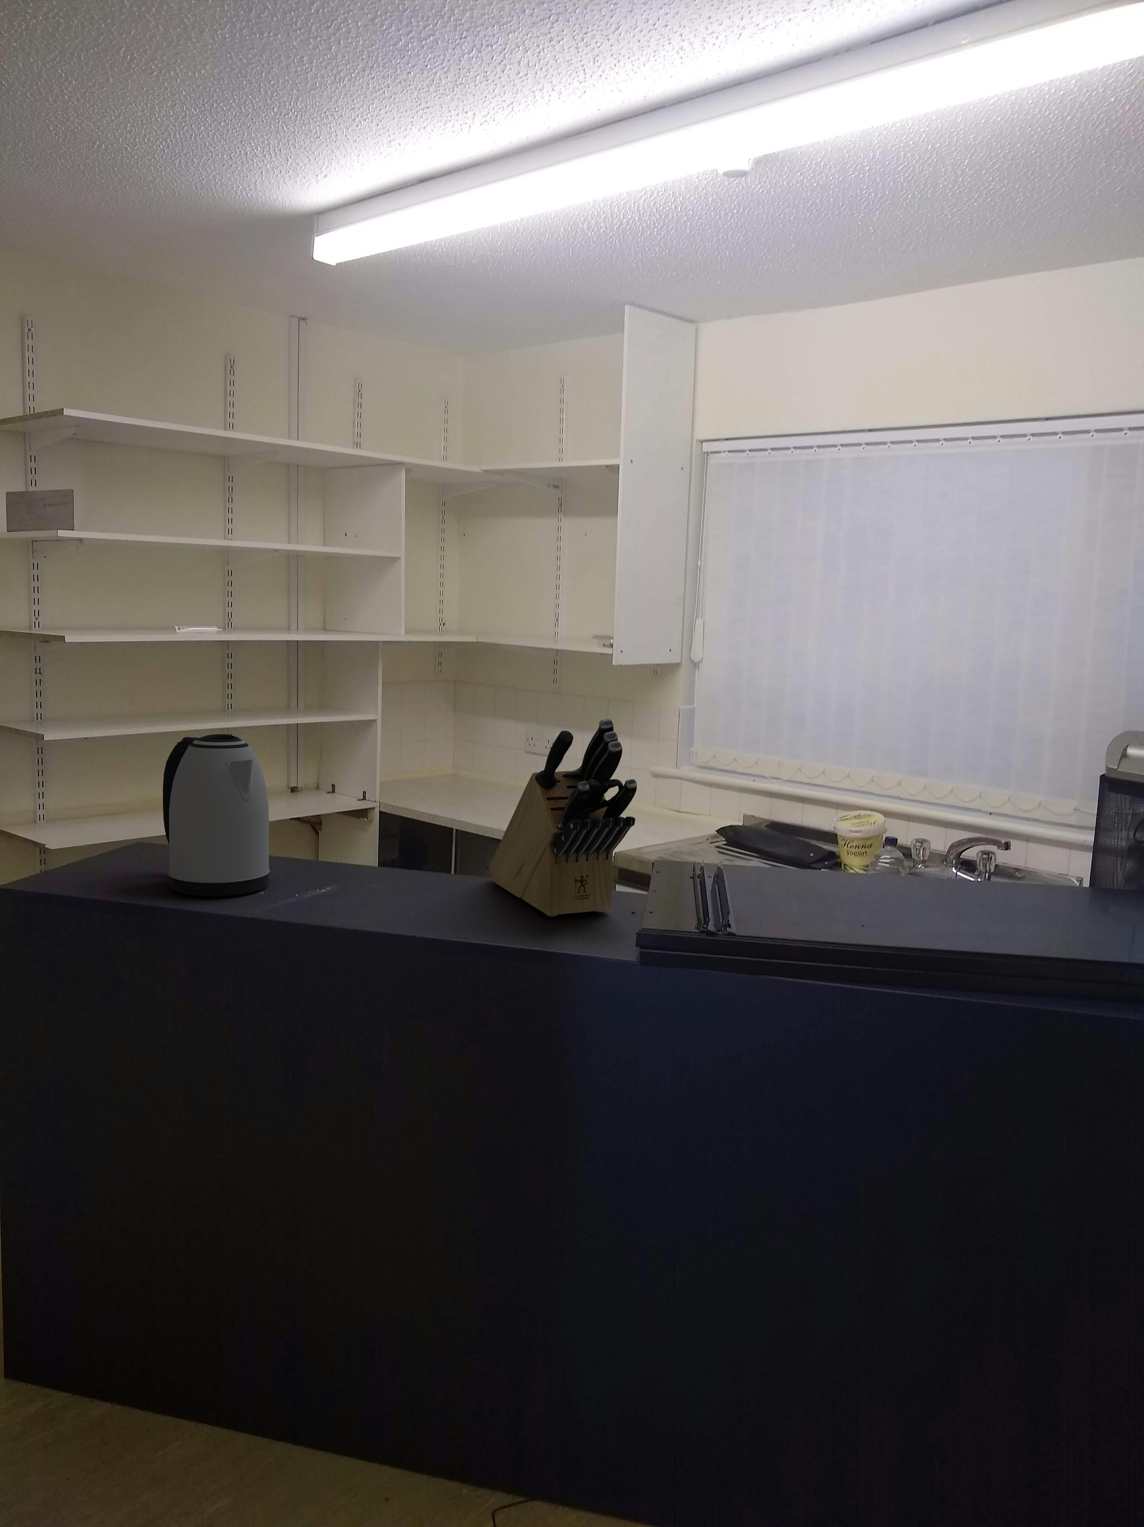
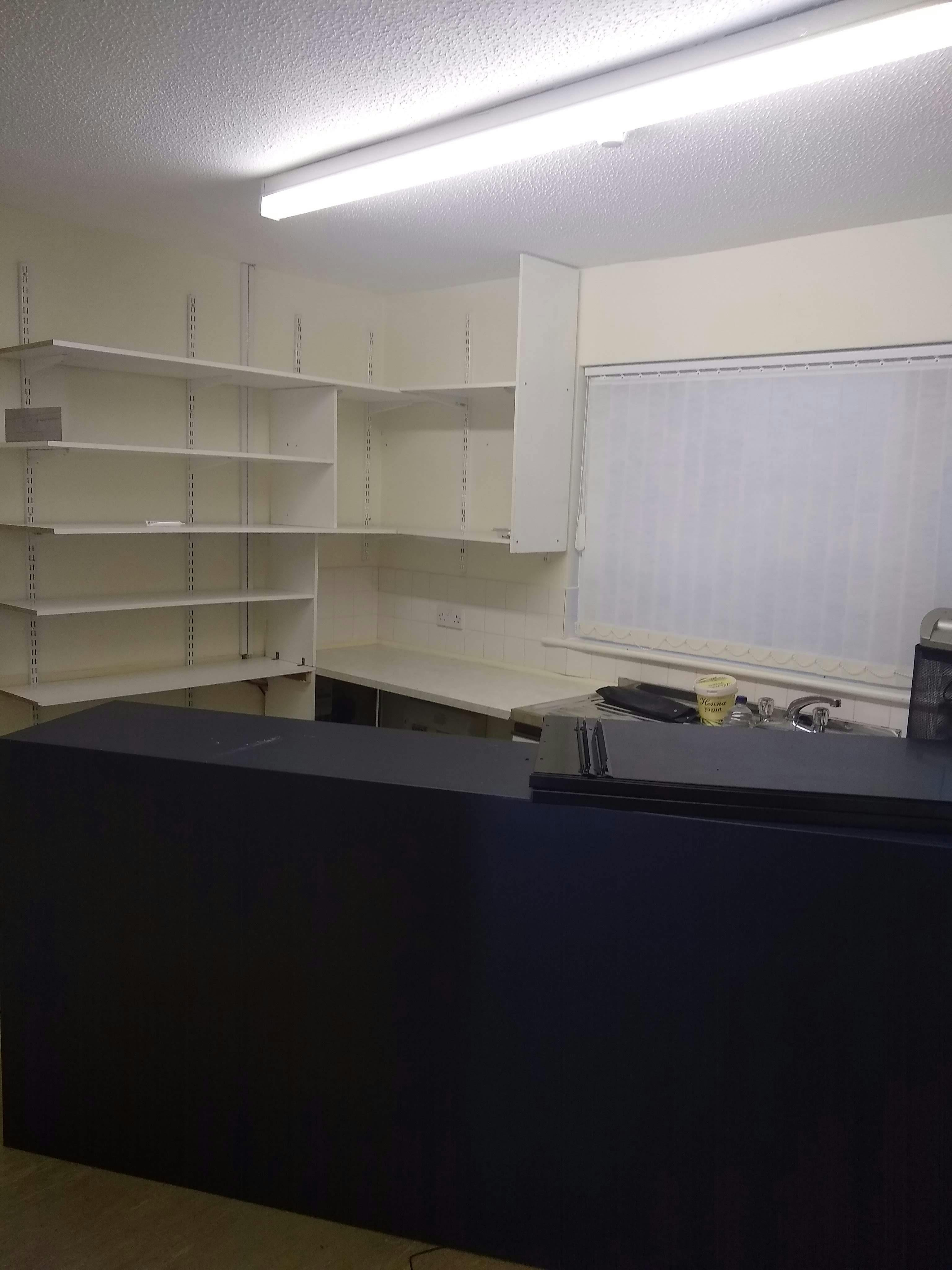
- knife block [489,718,637,916]
- kettle [162,733,270,897]
